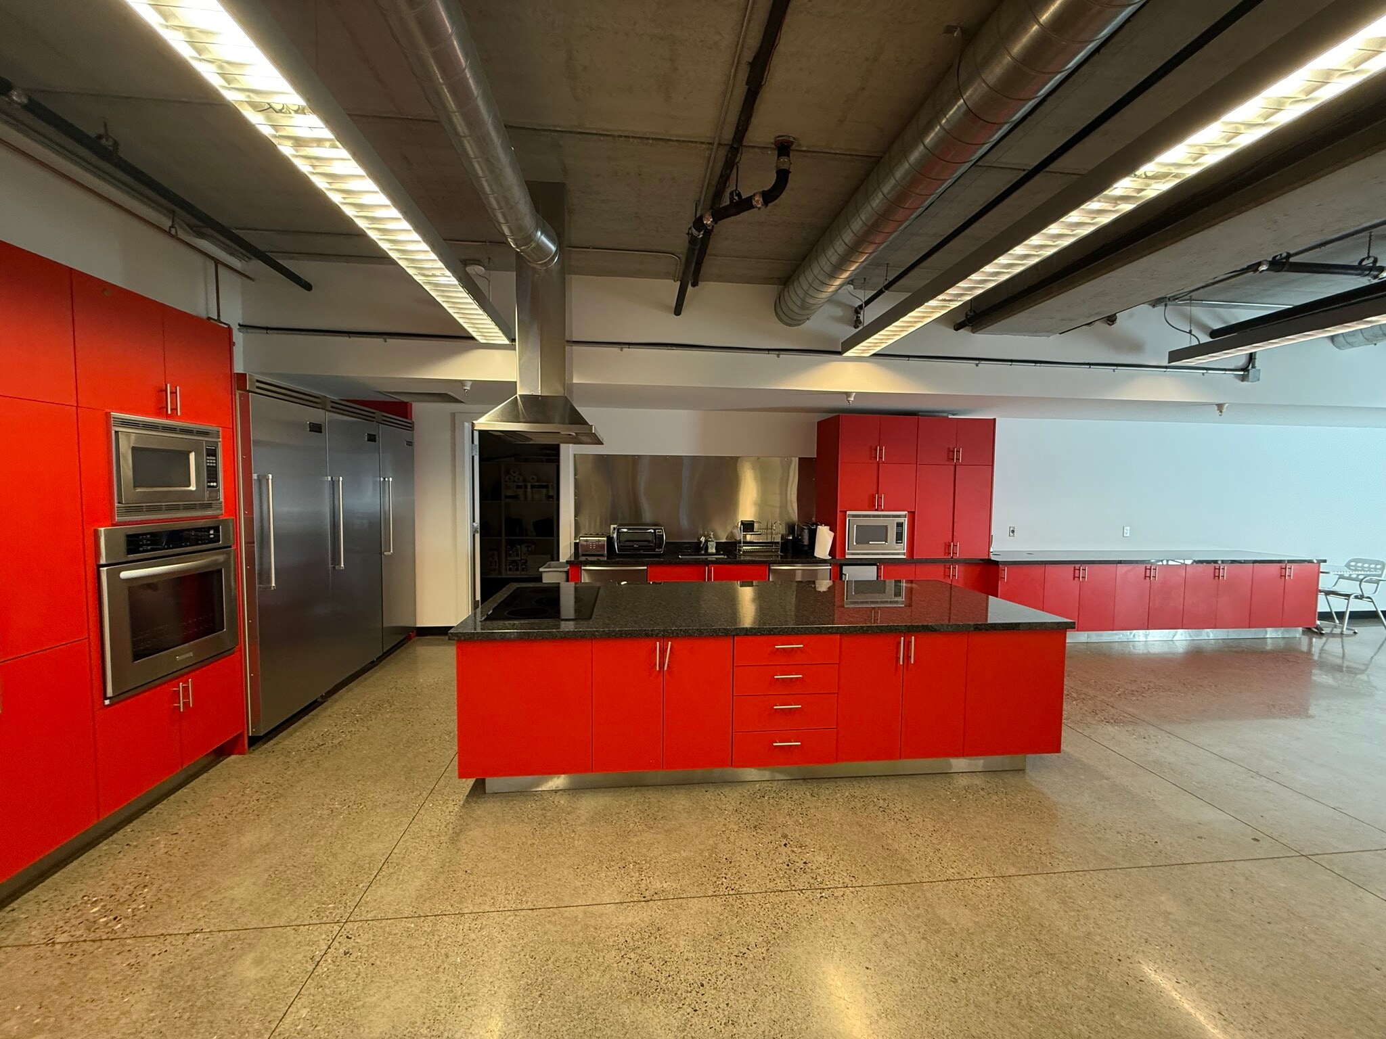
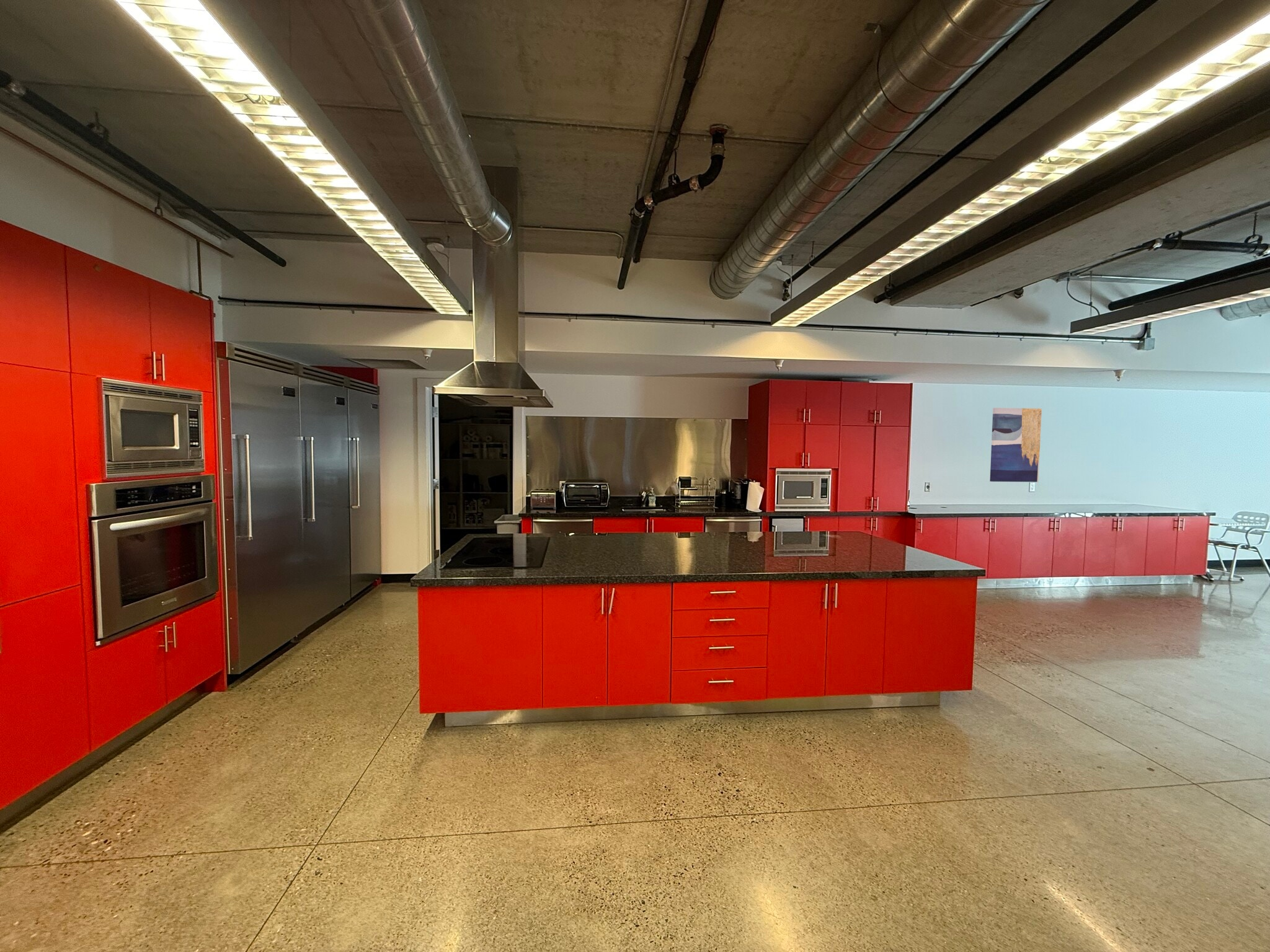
+ wall art [989,407,1042,483]
